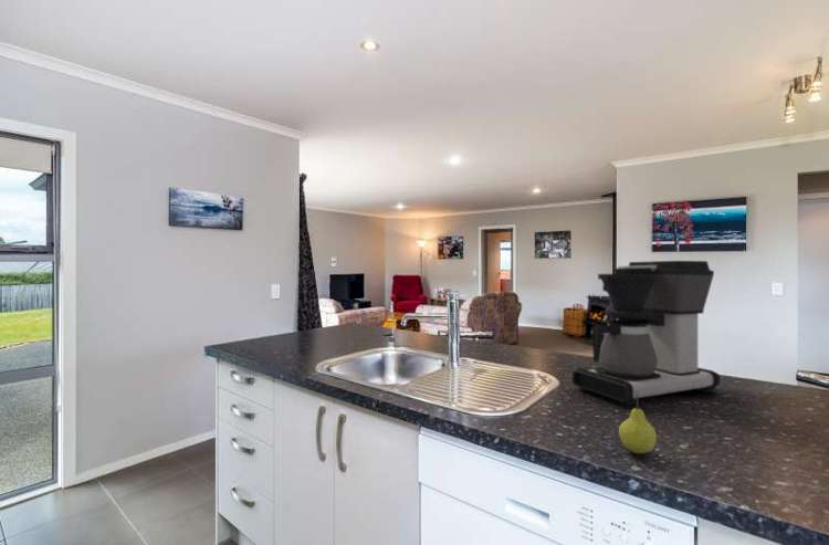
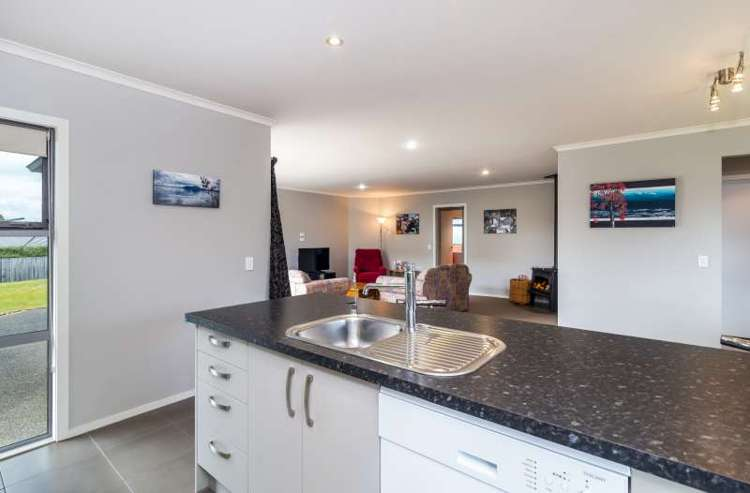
- fruit [618,392,658,454]
- coffee maker [571,260,721,407]
